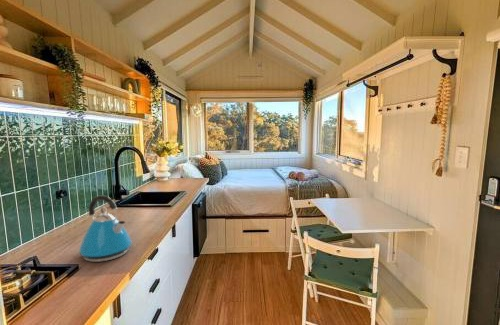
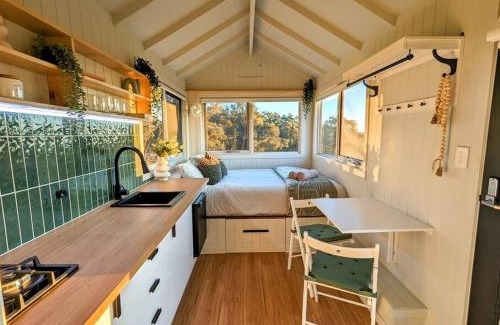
- kettle [78,194,133,263]
